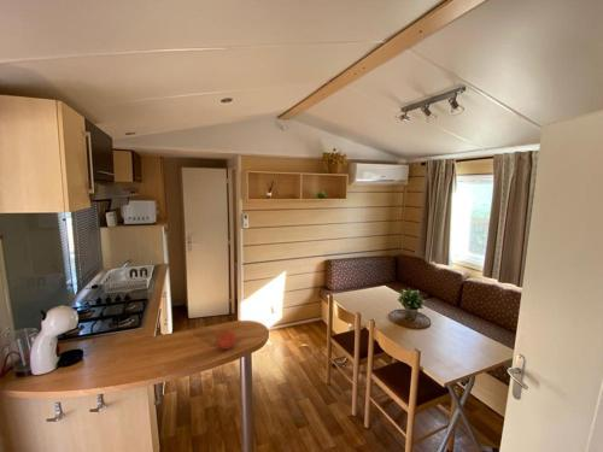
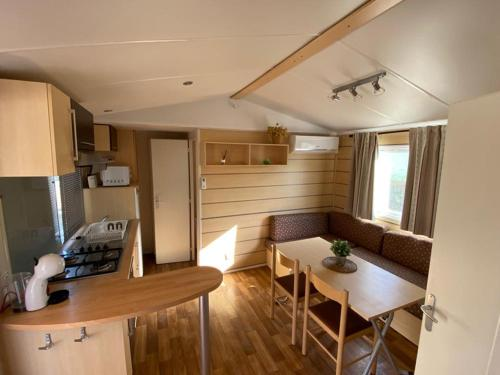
- fruit [215,328,238,351]
